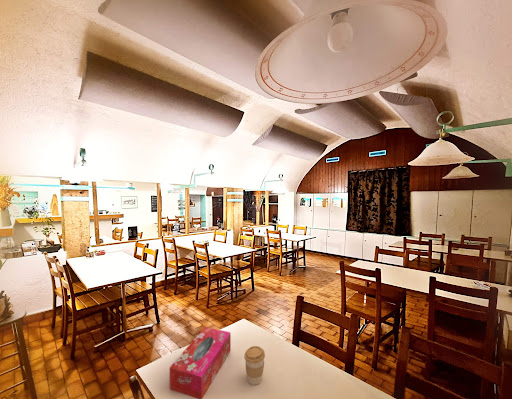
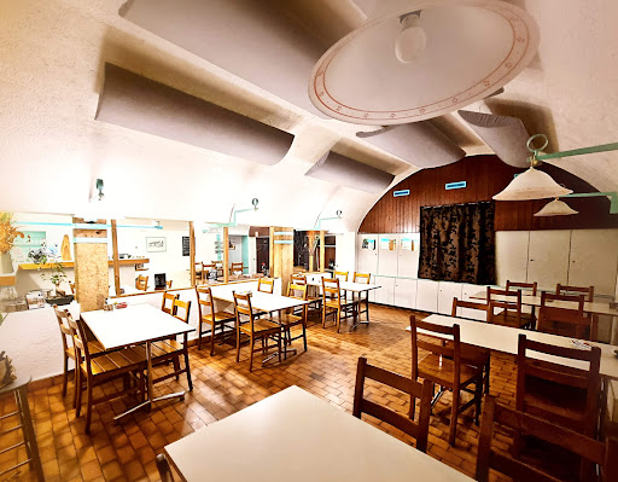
- coffee cup [243,345,266,386]
- tissue box [169,326,232,399]
